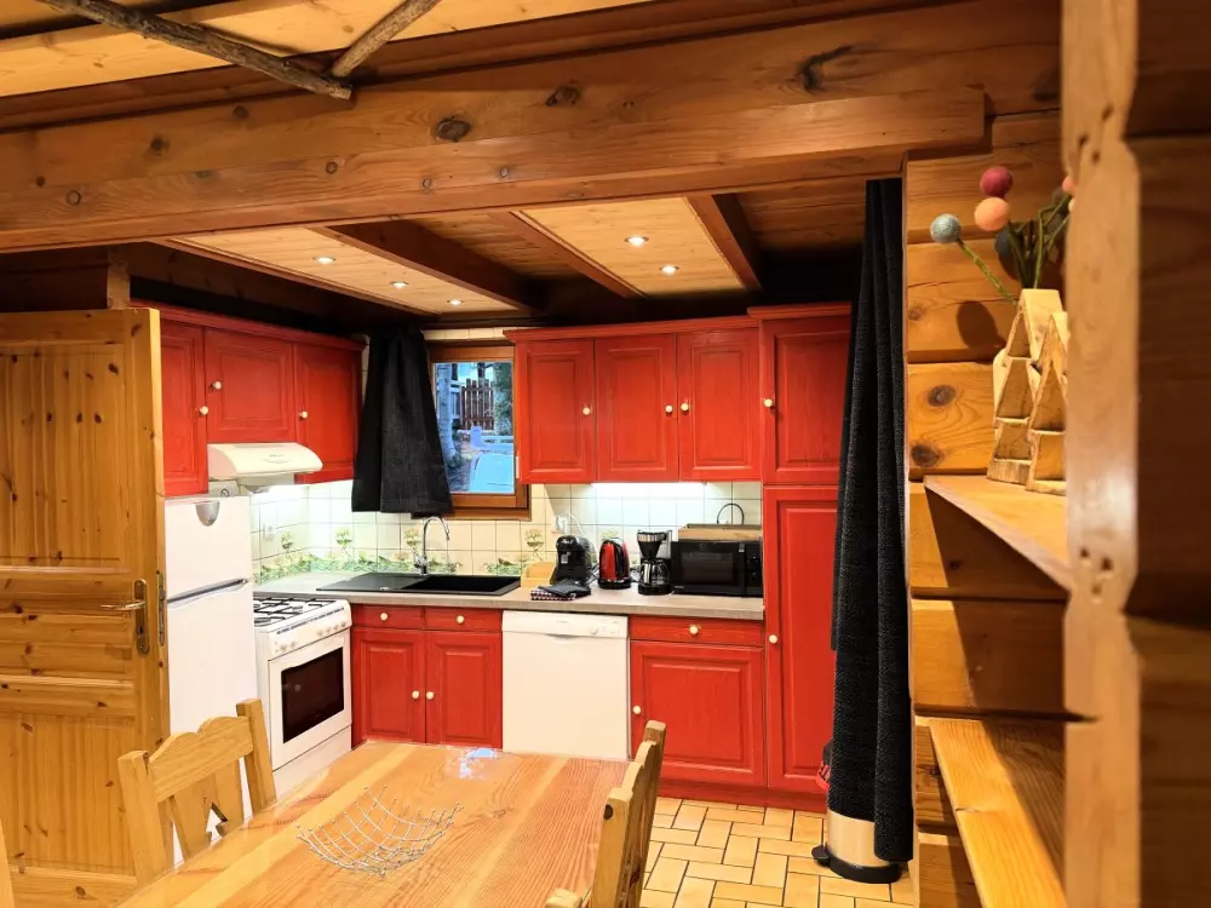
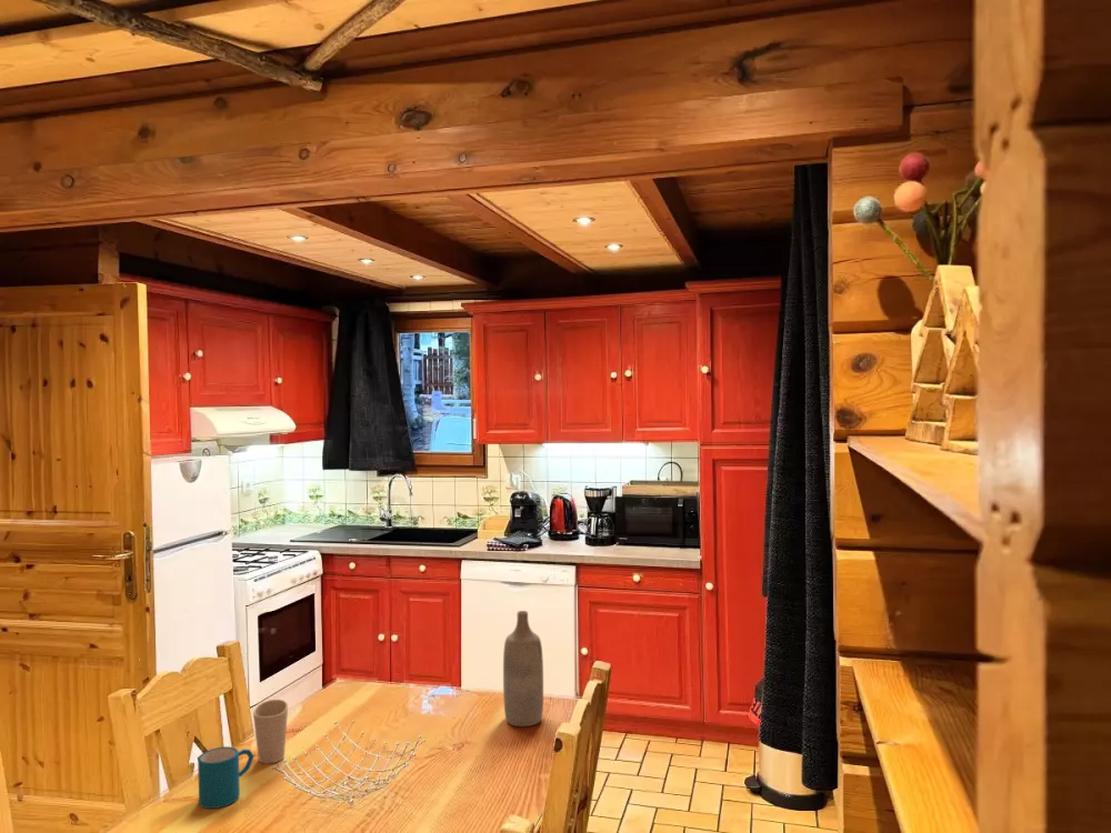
+ mug [197,745,256,810]
+ bottle [502,610,544,727]
+ cup [252,699,289,765]
